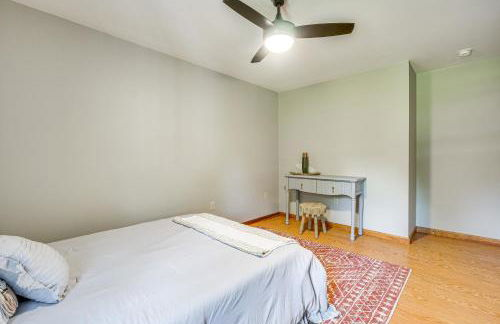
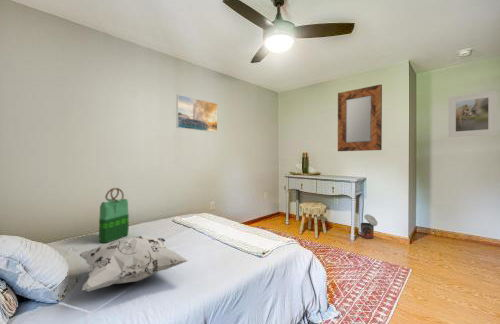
+ decorative pillow [79,234,190,292]
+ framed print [176,93,218,134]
+ tote bag [98,187,130,244]
+ home mirror [337,83,383,152]
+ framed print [448,90,498,138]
+ trash can [360,213,378,240]
